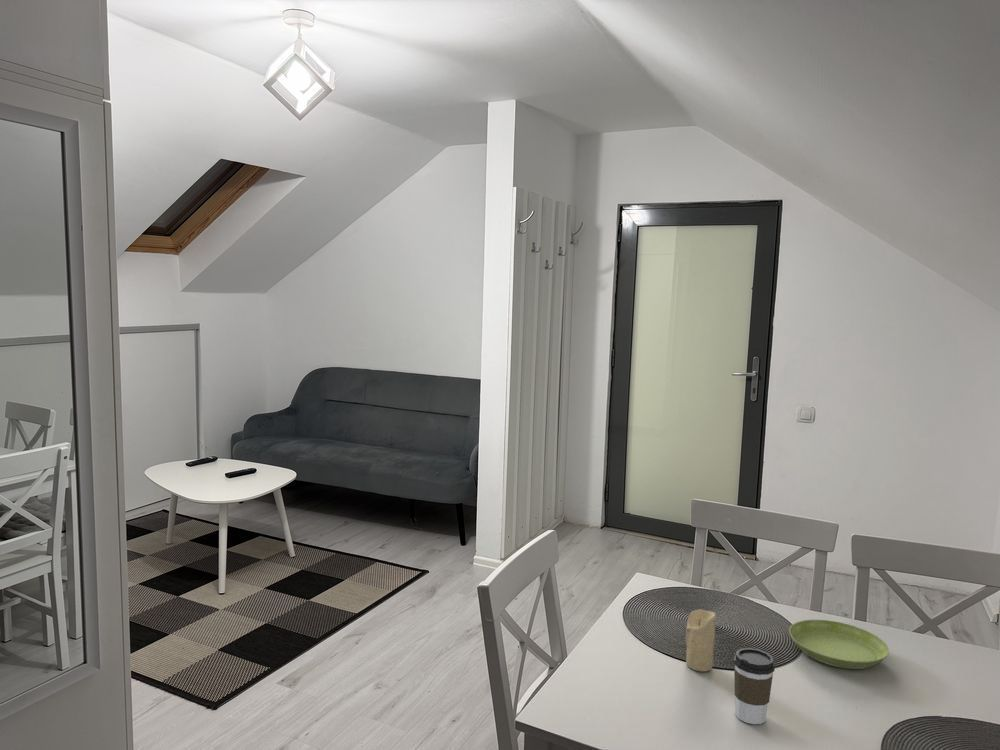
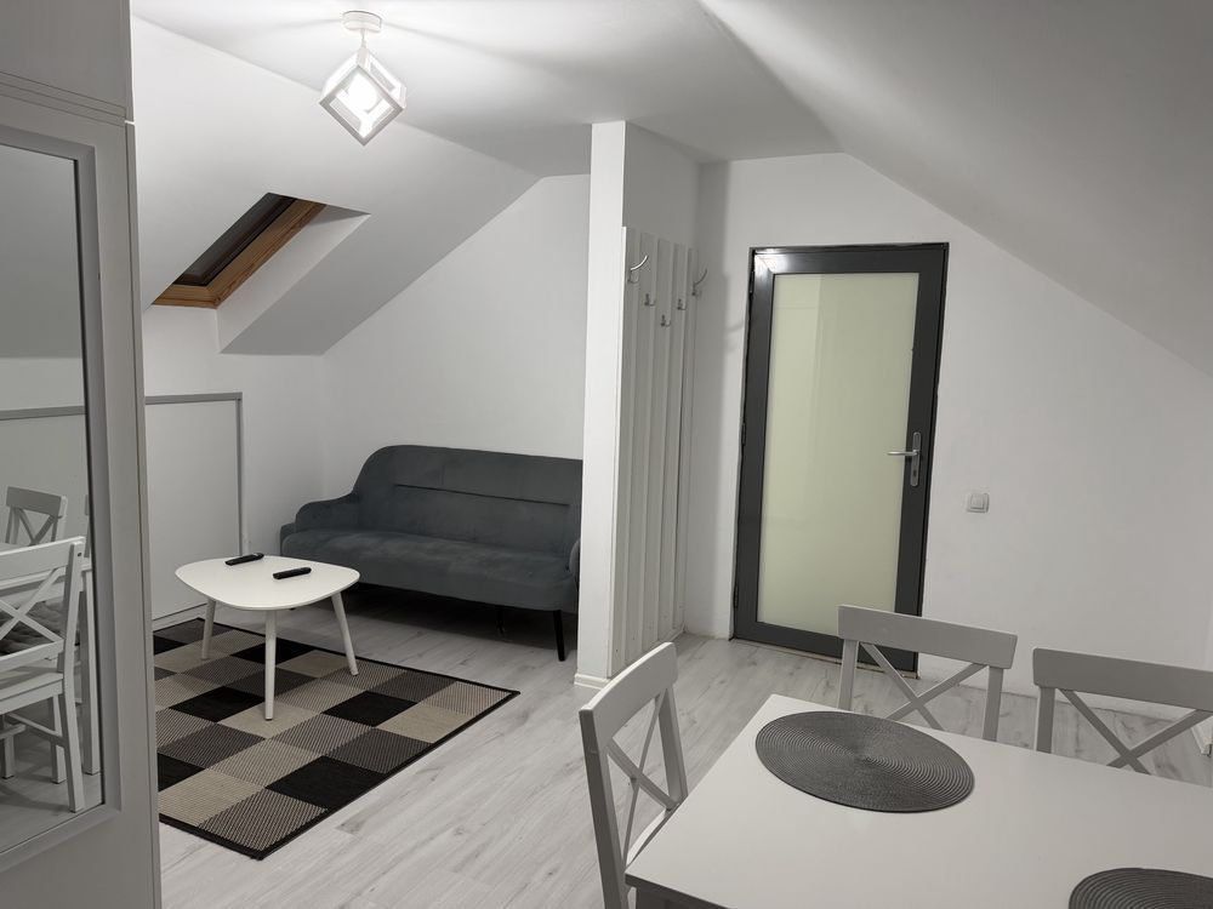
- candle [685,609,717,672]
- coffee cup [733,647,776,725]
- saucer [788,619,890,670]
